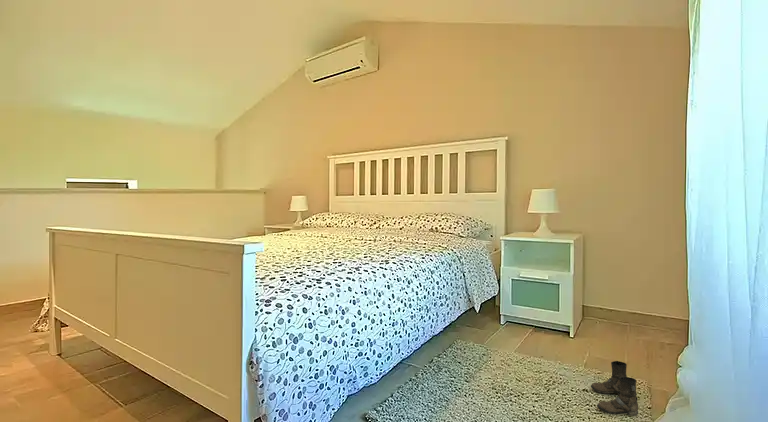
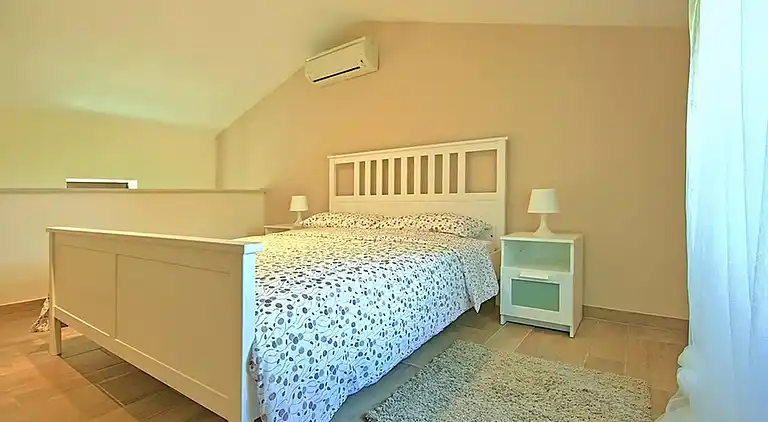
- boots [590,360,639,417]
